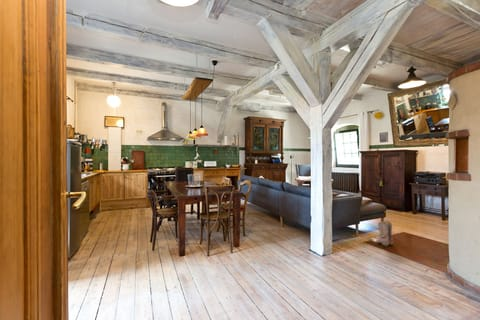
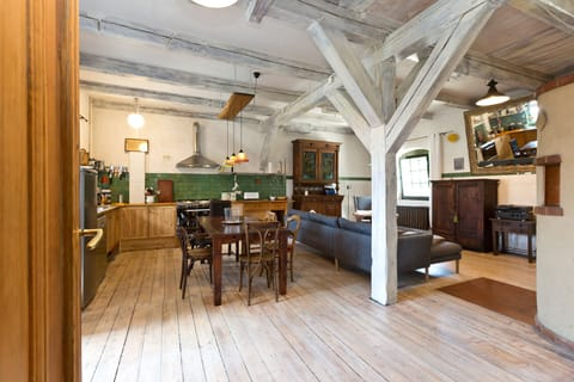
- boots [370,219,394,247]
